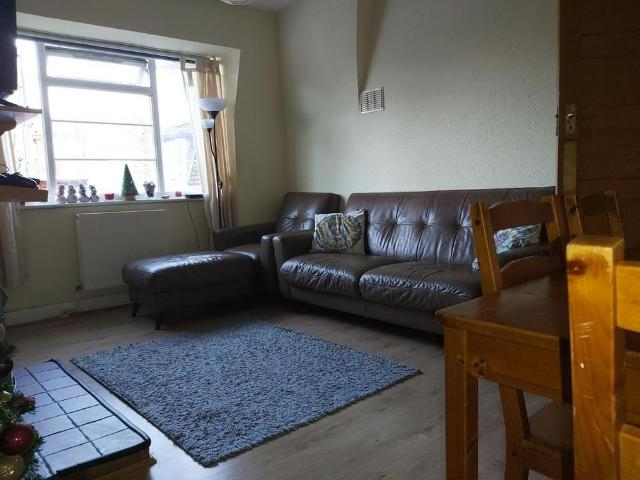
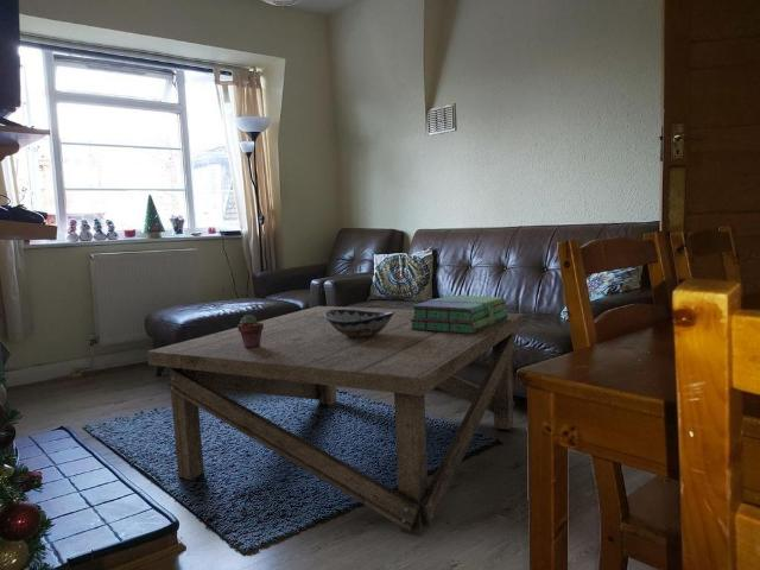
+ stack of books [410,294,508,334]
+ potted succulent [236,314,264,348]
+ decorative bowl [324,310,394,338]
+ coffee table [146,305,525,538]
